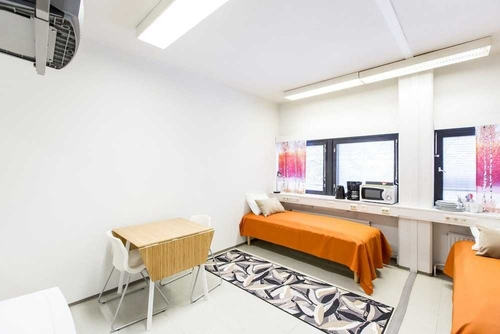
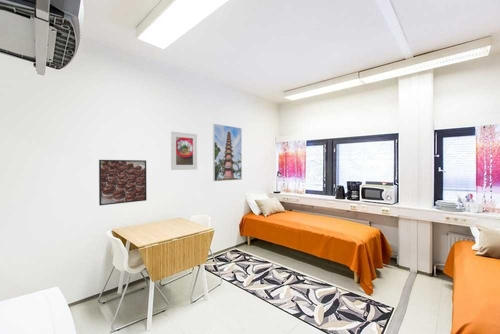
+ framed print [98,159,148,206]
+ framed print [170,130,198,171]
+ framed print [212,123,243,182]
